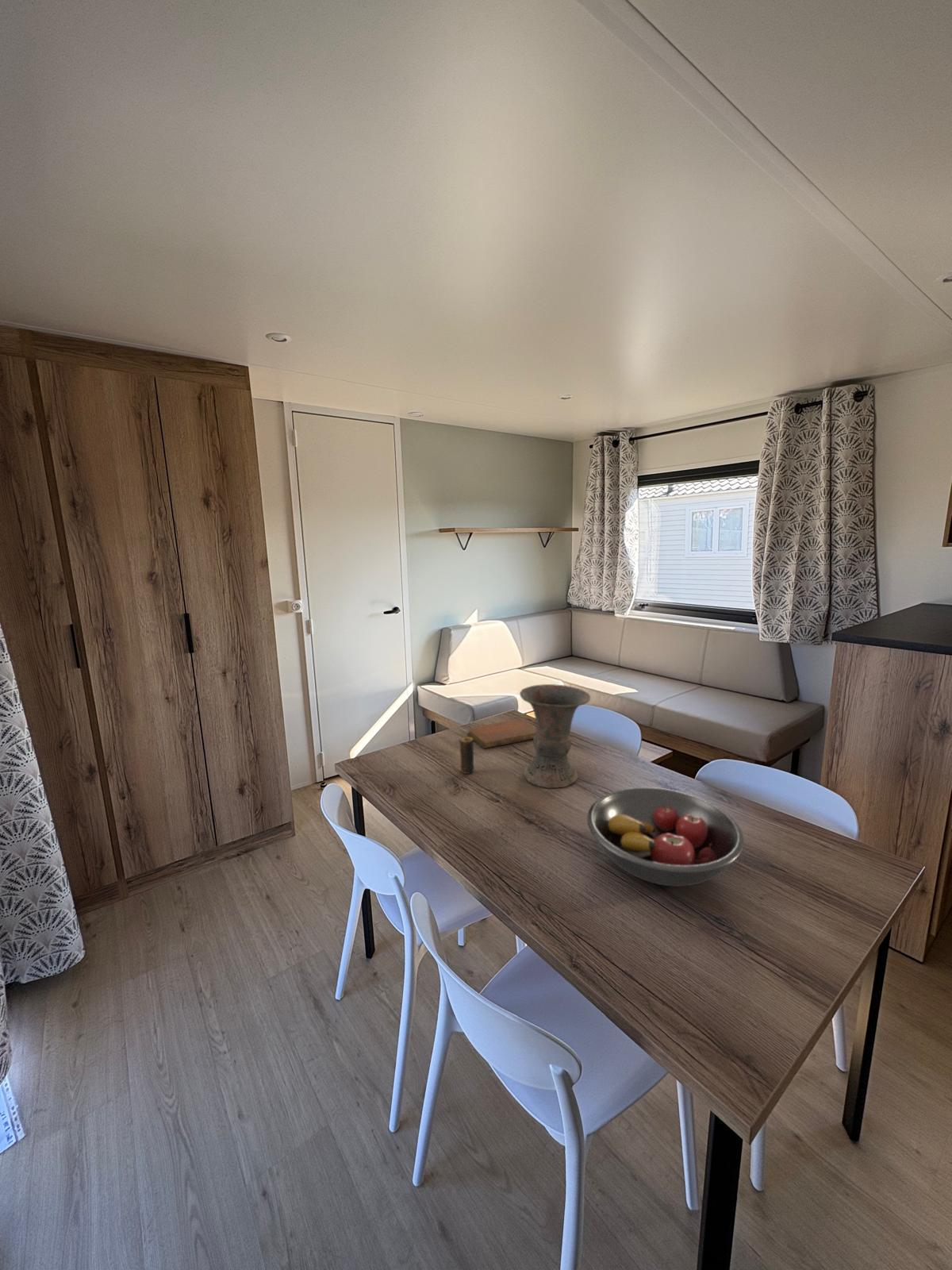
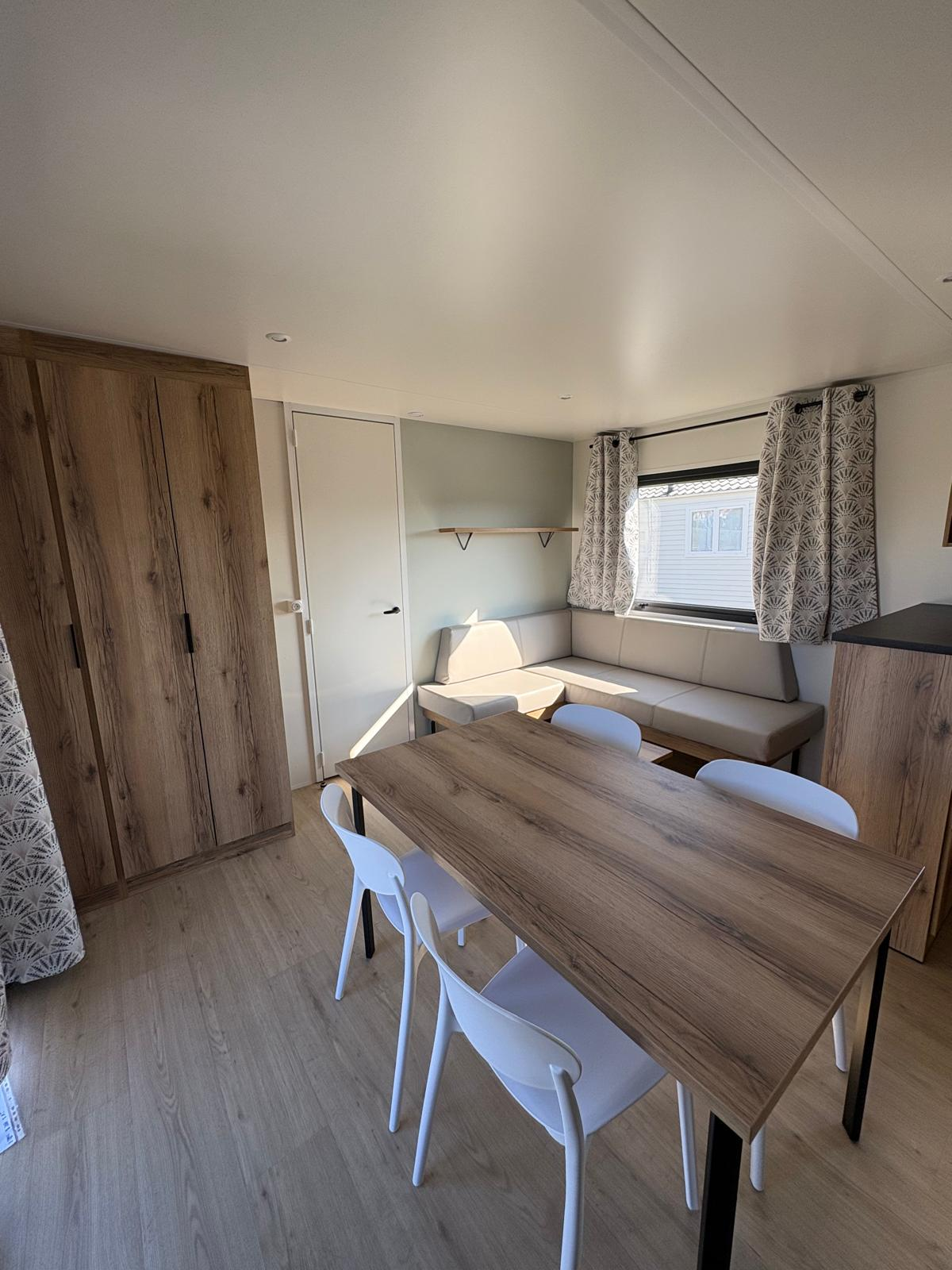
- candle [459,736,474,775]
- fruit bowl [586,787,745,887]
- notebook [466,718,536,749]
- vase [519,683,591,789]
